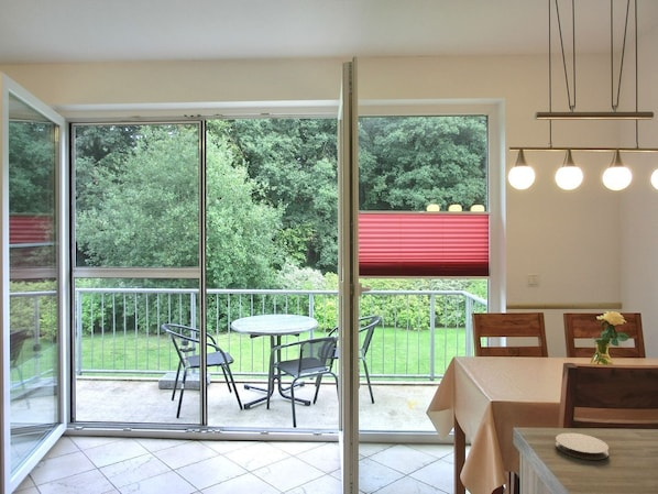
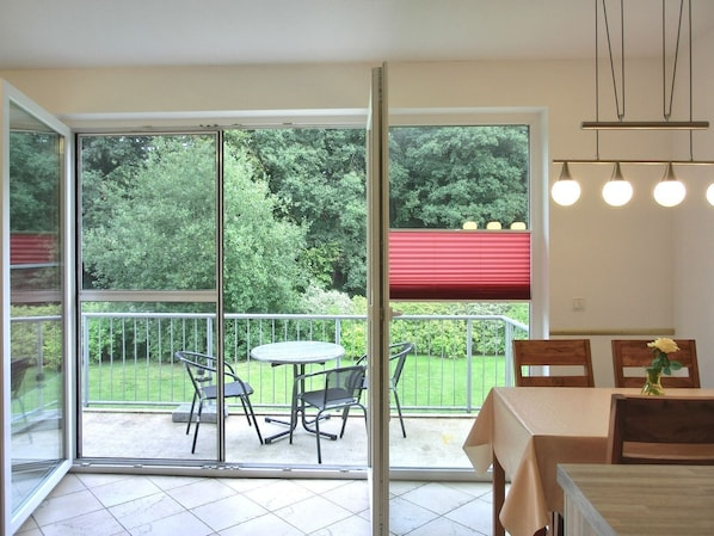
- coaster [555,432,610,461]
